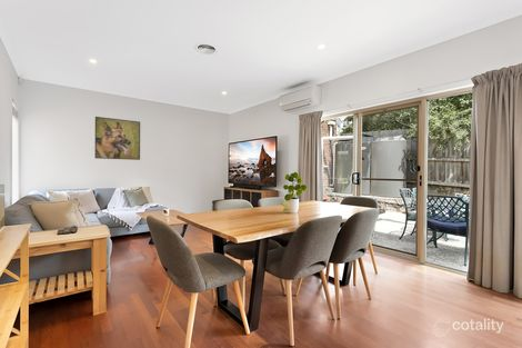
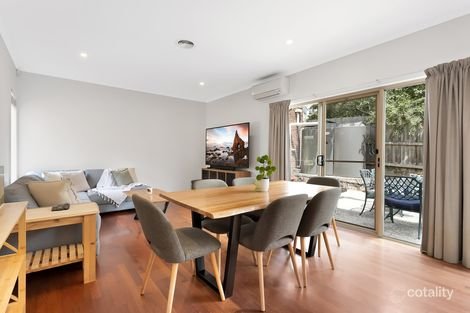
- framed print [93,116,141,161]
